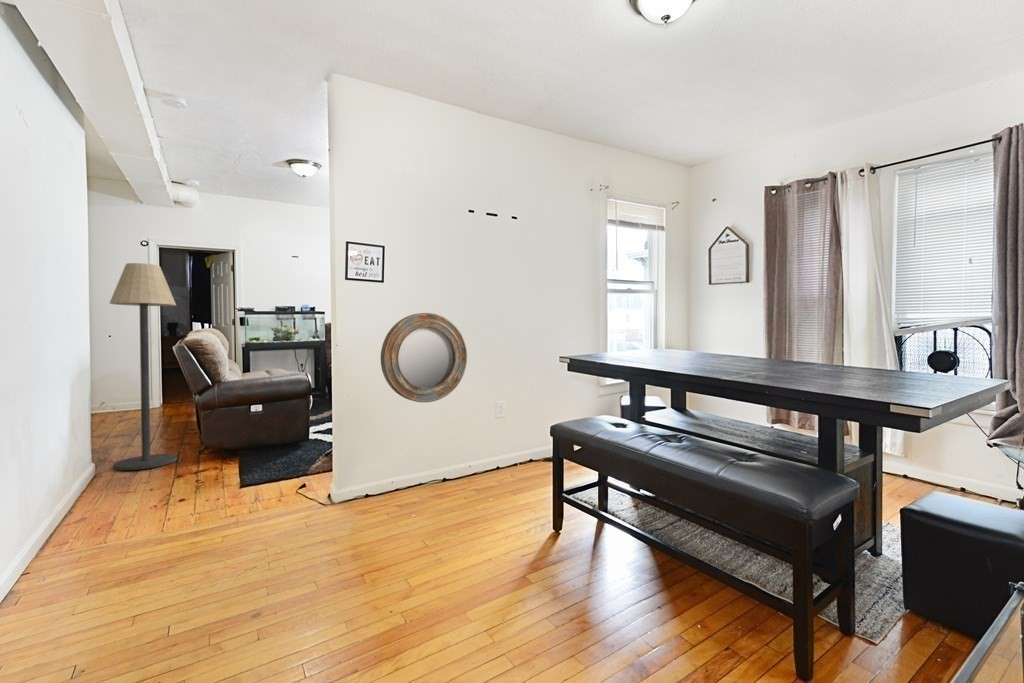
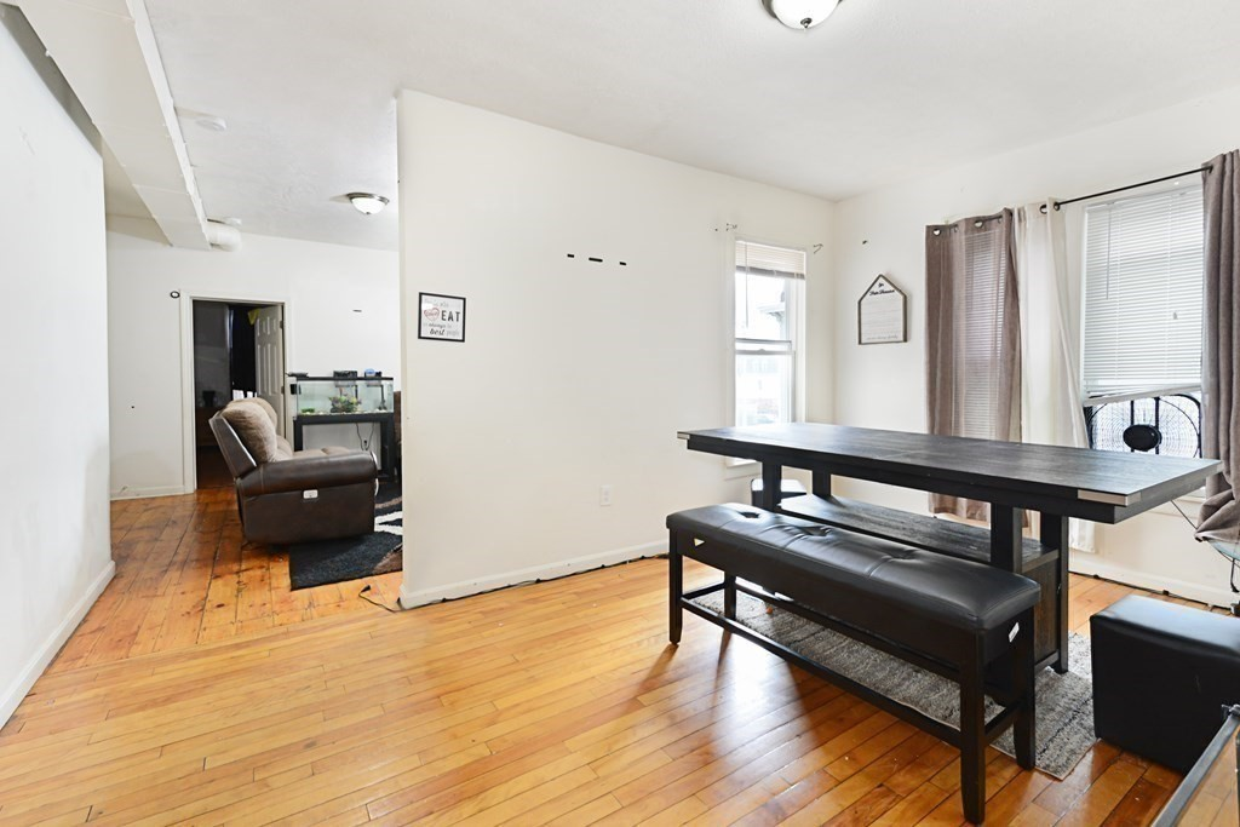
- floor lamp [108,262,178,471]
- home mirror [380,312,468,403]
